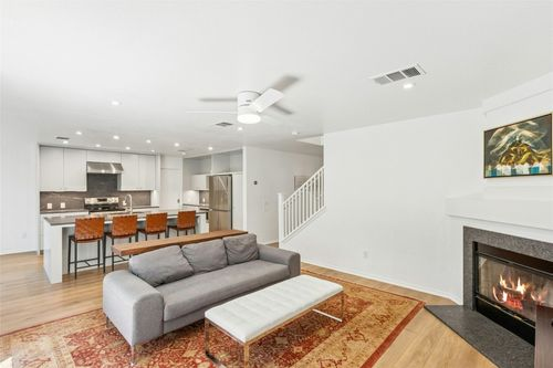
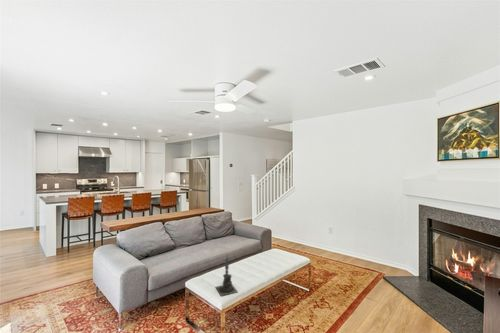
+ candle holder [215,255,239,297]
